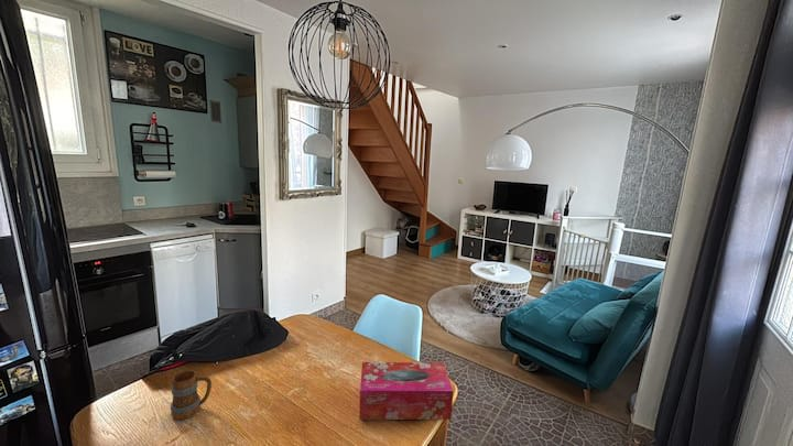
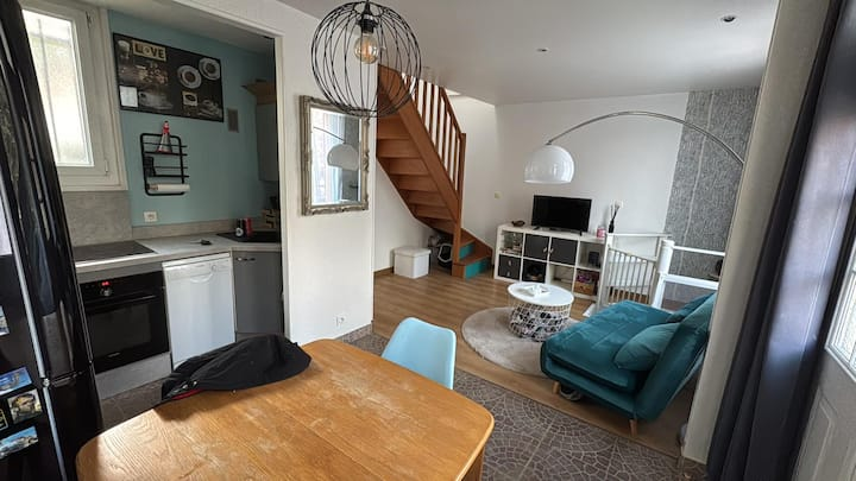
- tissue box [358,361,455,421]
- mug [170,369,213,421]
